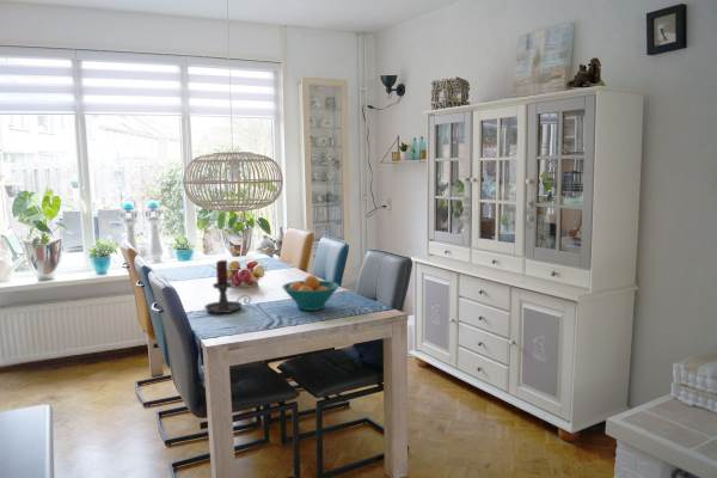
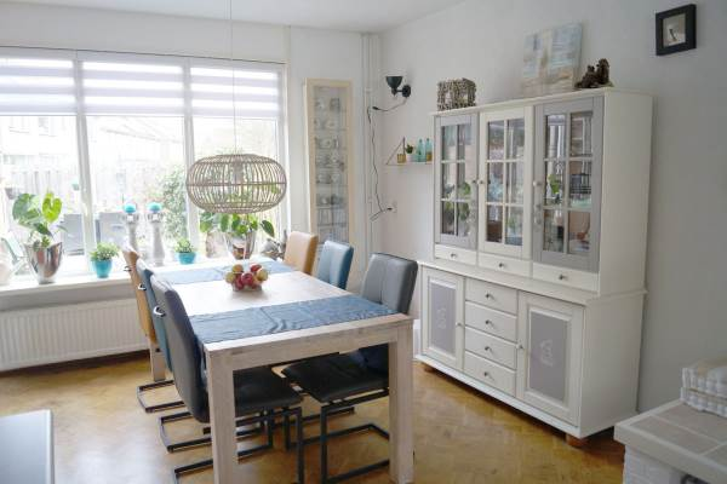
- candle holder [203,259,252,314]
- fruit bowl [281,274,341,312]
